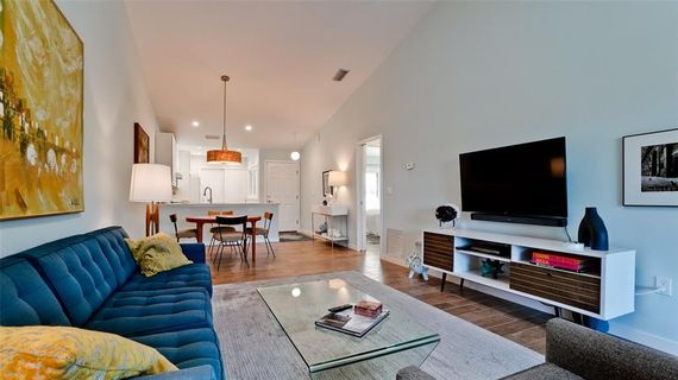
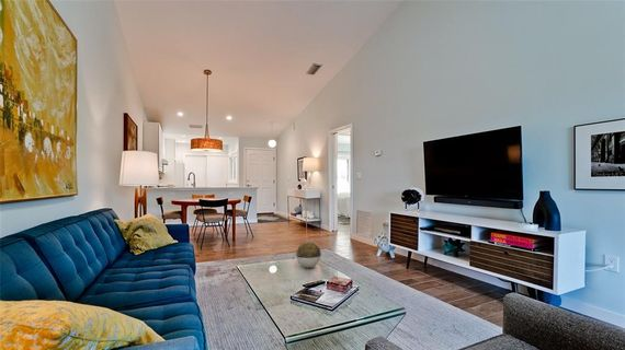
+ decorative ball [295,241,322,269]
